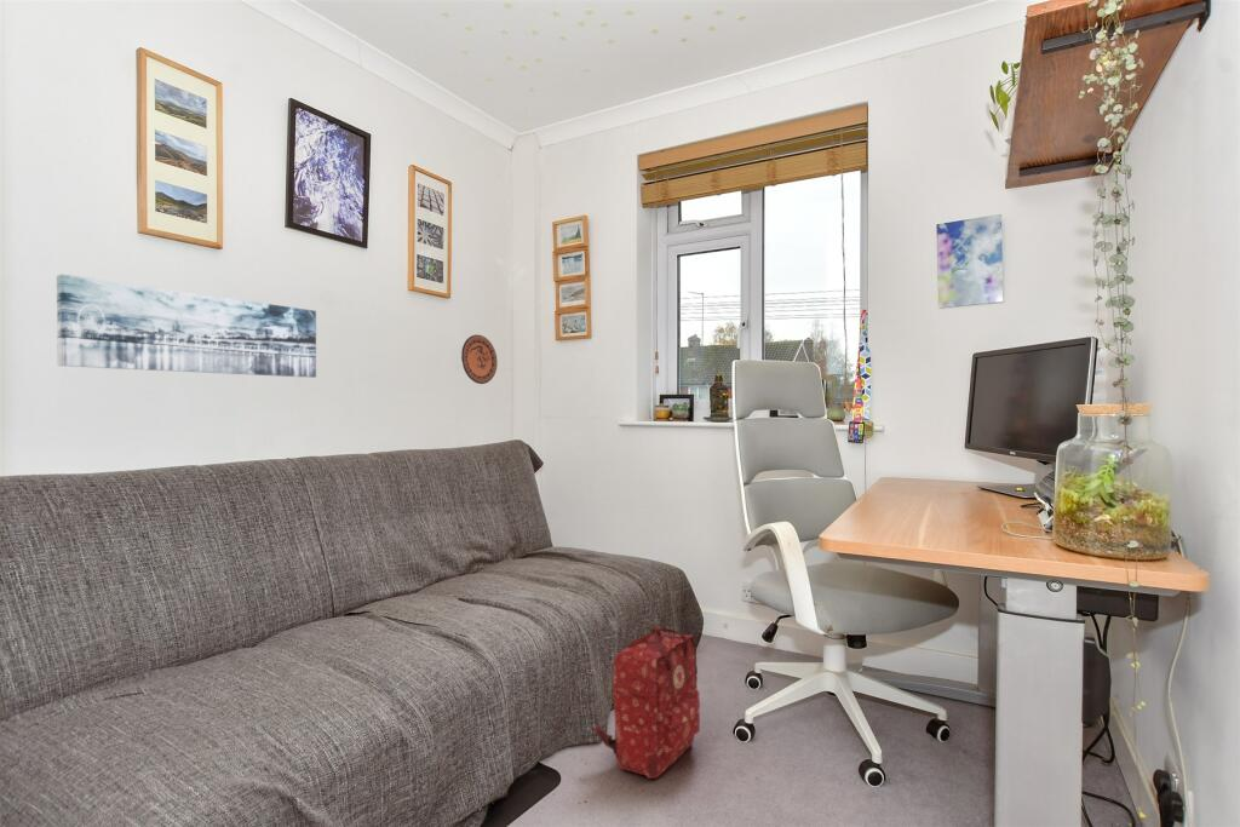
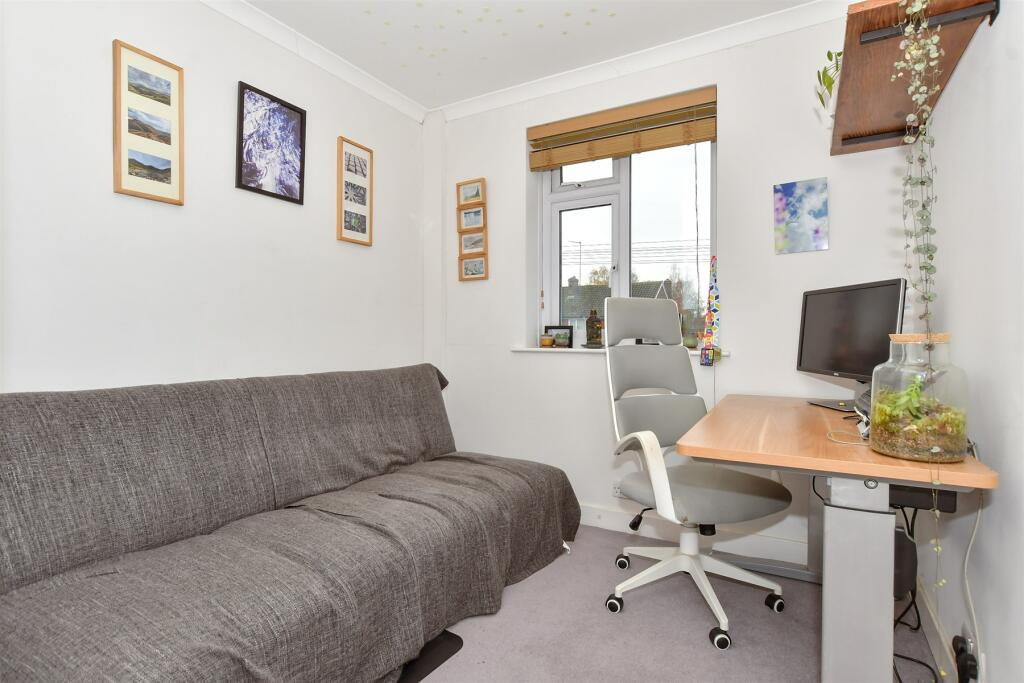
- wall art [56,272,317,379]
- backpack [592,625,701,780]
- decorative plate [460,334,499,385]
